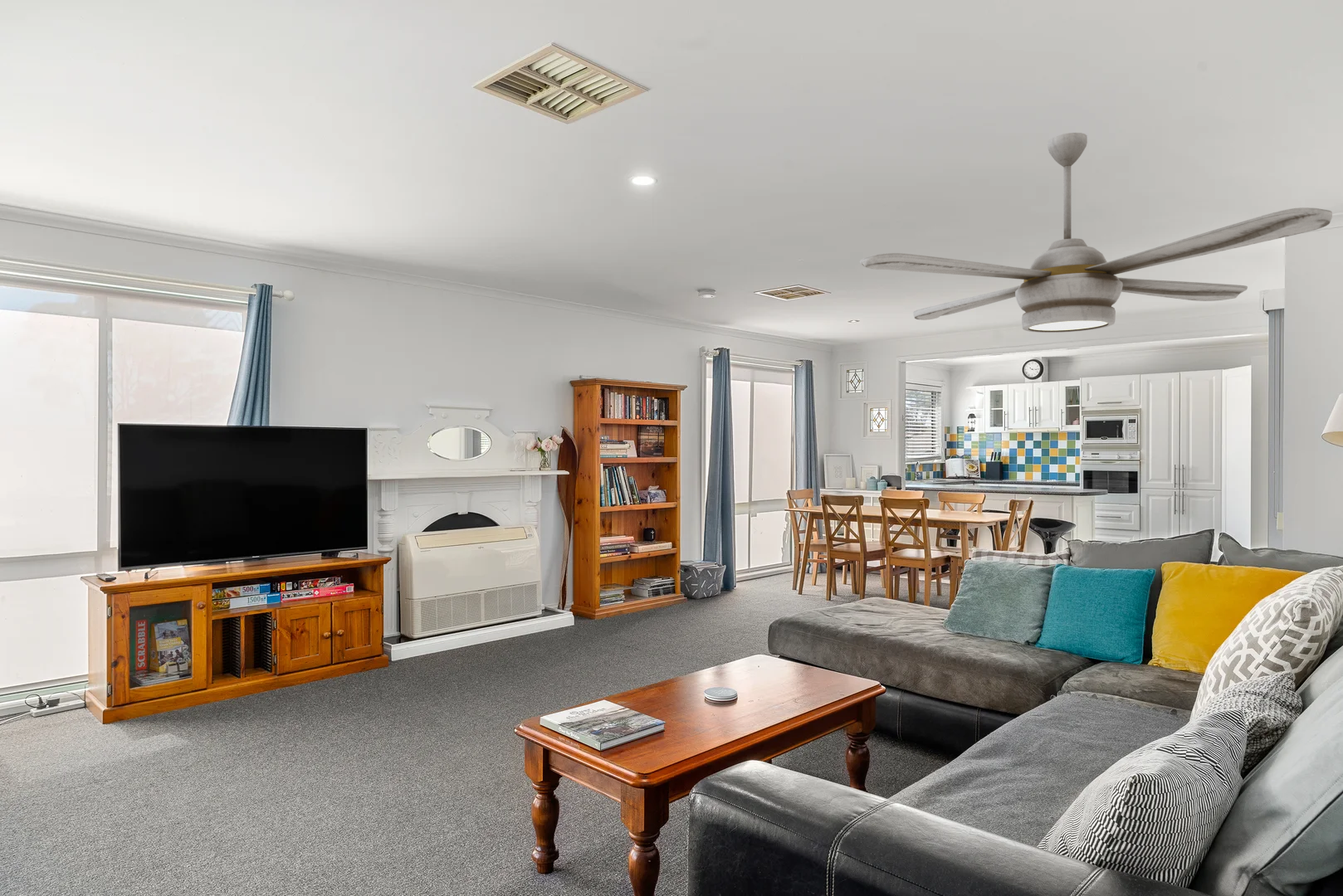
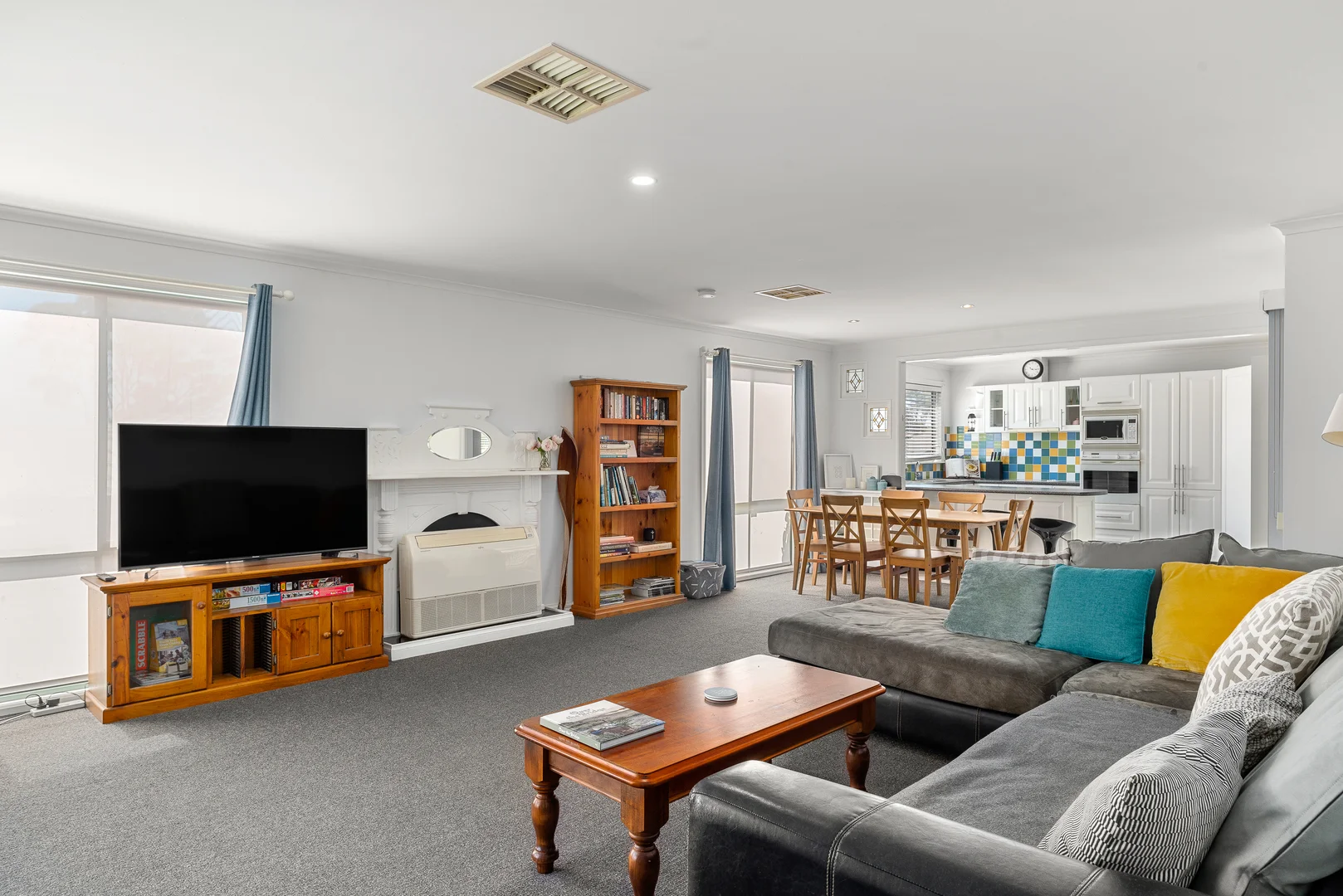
- ceiling fan [859,132,1333,334]
